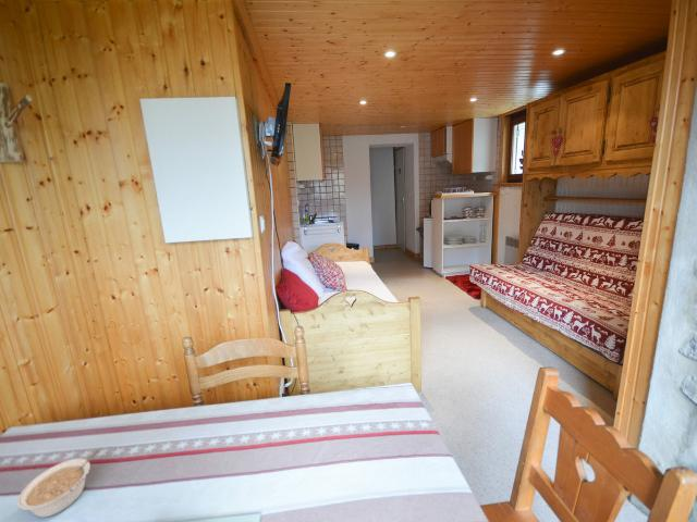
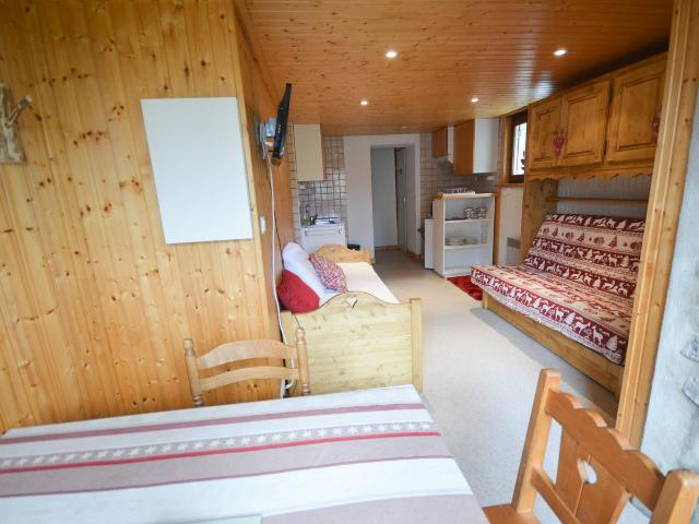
- legume [16,448,101,519]
